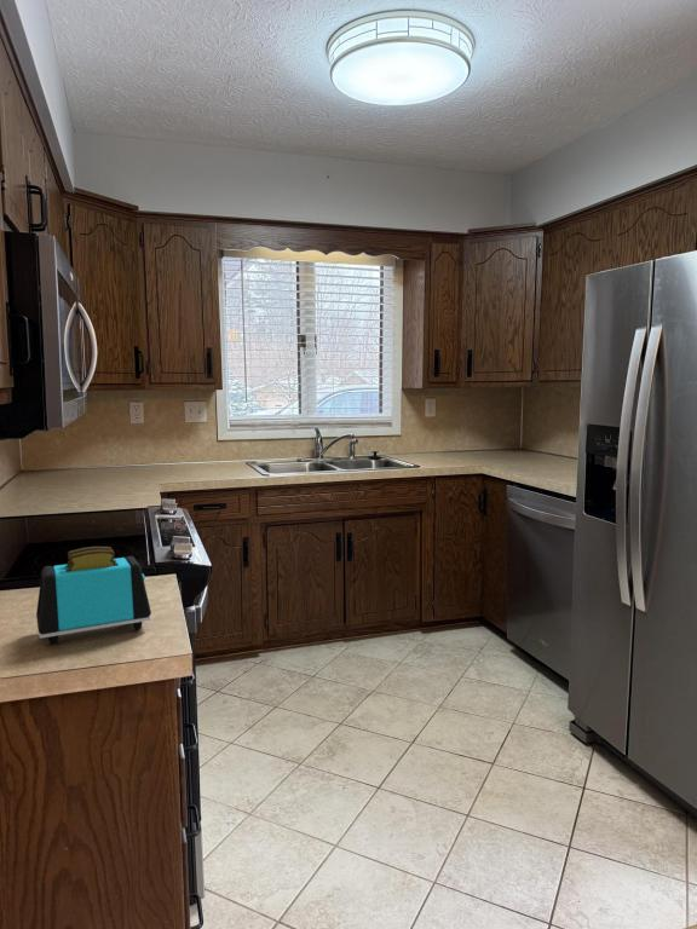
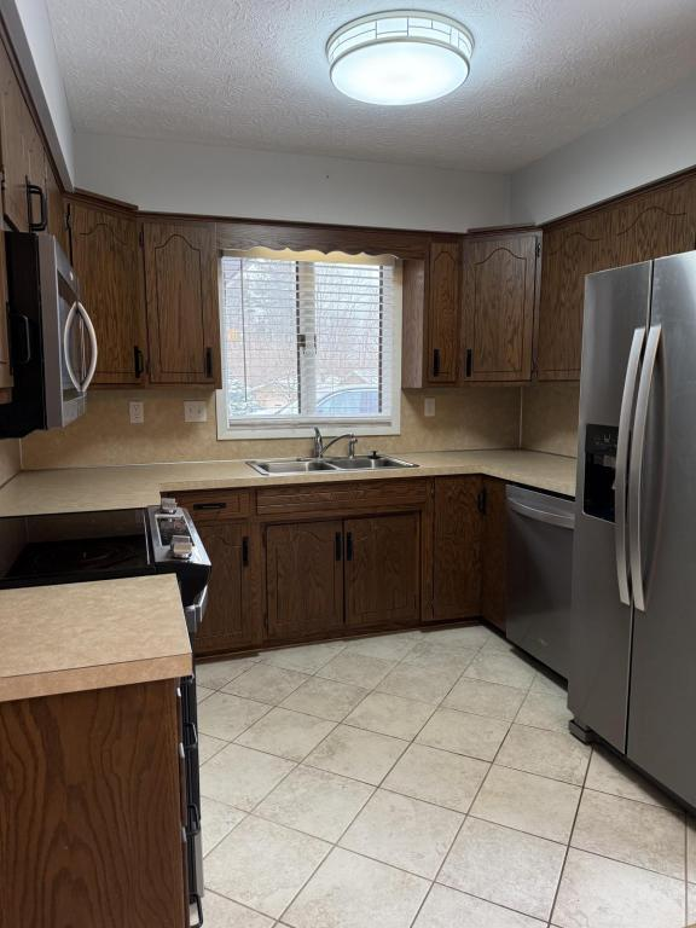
- toaster [35,546,152,645]
